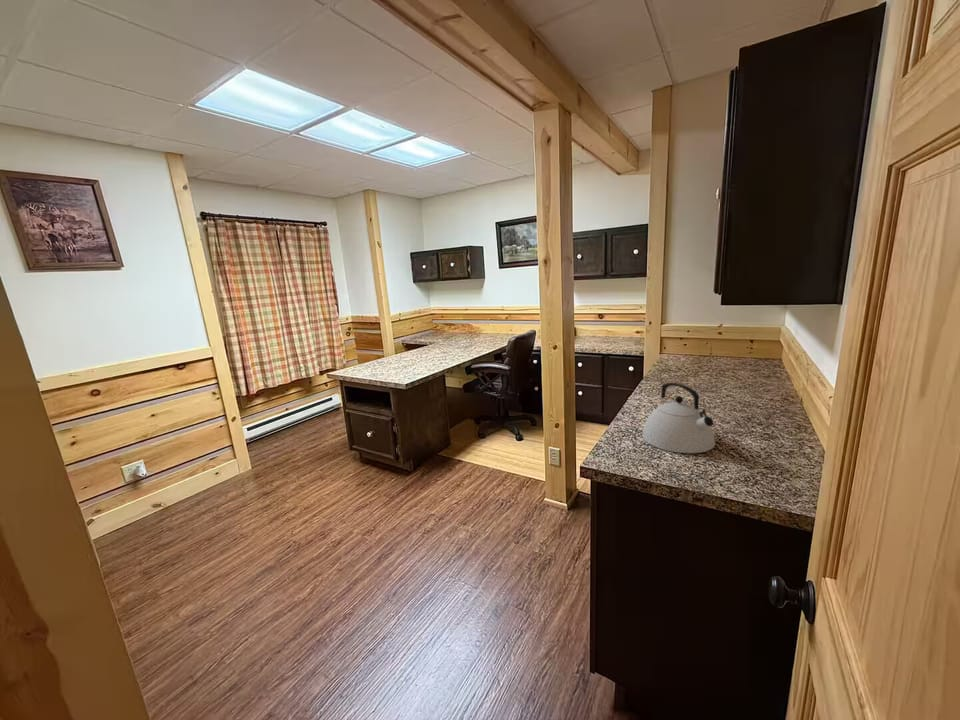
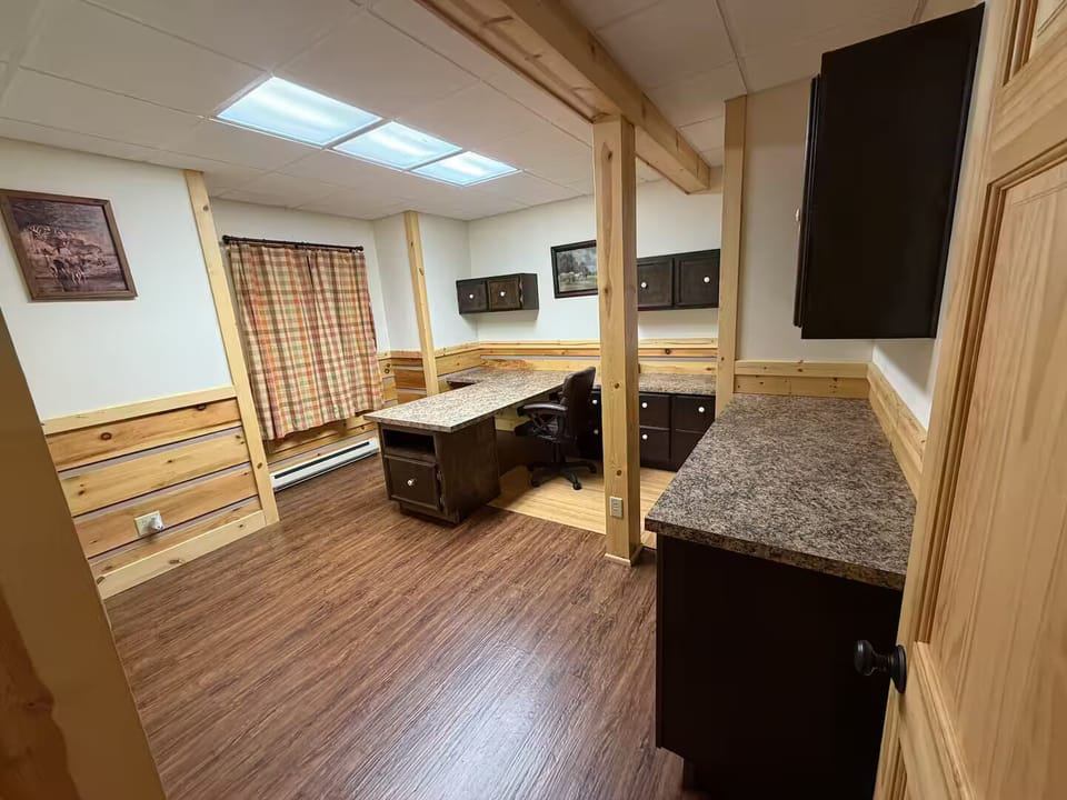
- kettle [641,382,716,454]
